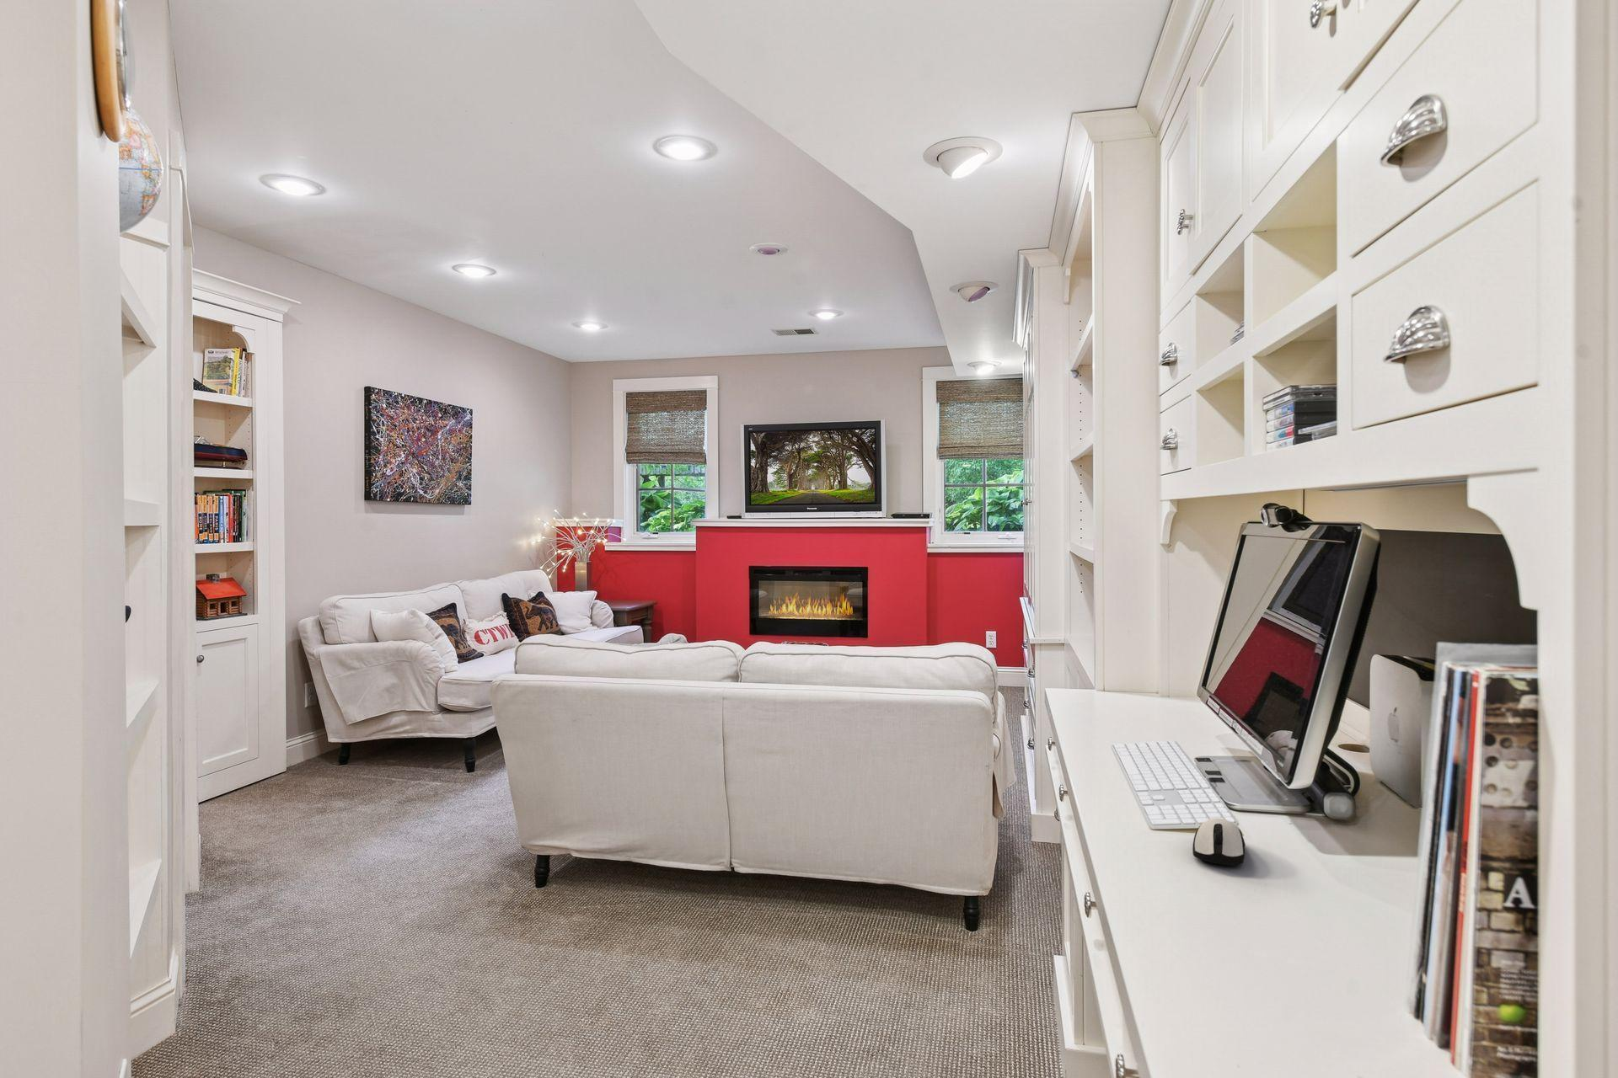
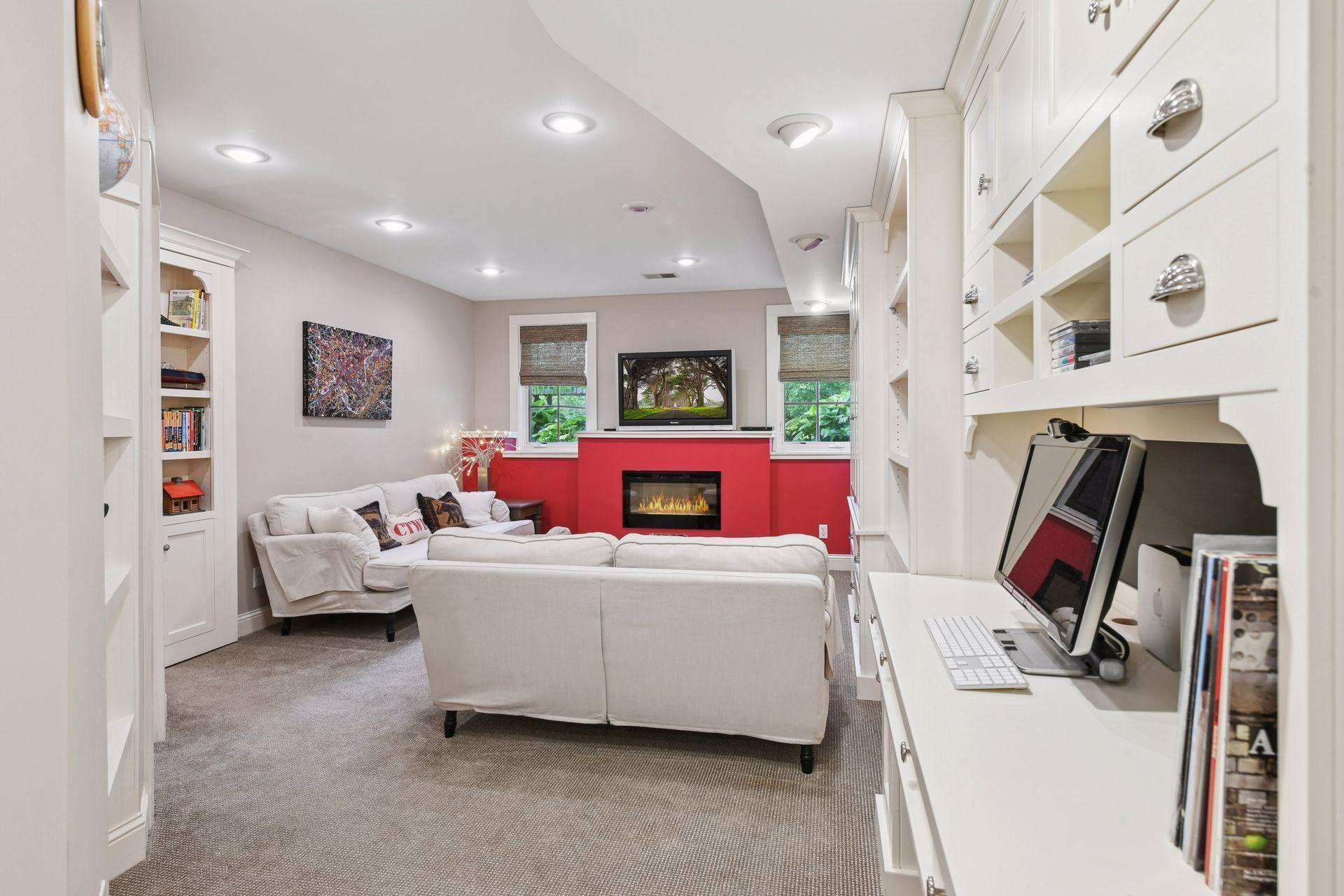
- computer mouse [1192,818,1246,866]
